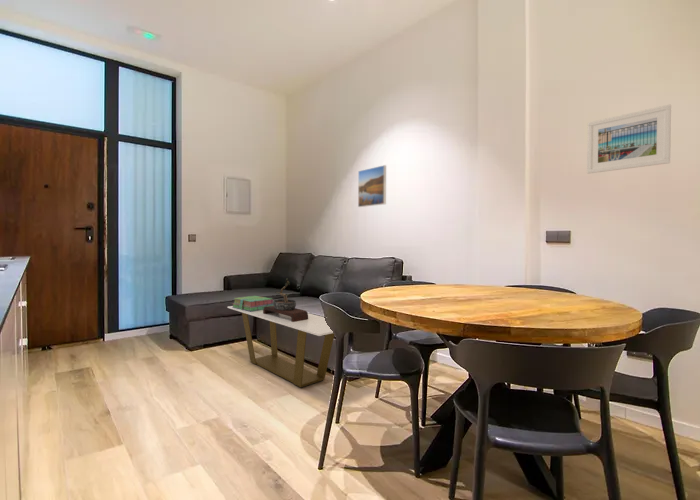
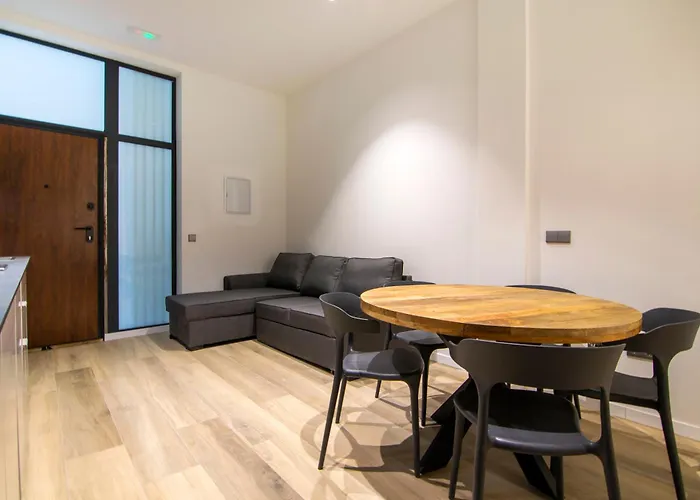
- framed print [586,103,672,175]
- coffee table [226,305,335,389]
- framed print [357,164,387,208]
- stack of books [231,295,274,312]
- bonsai tree [263,277,308,322]
